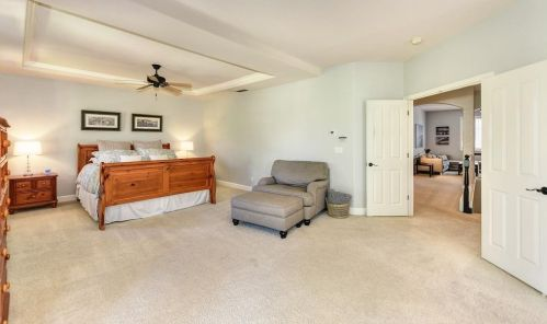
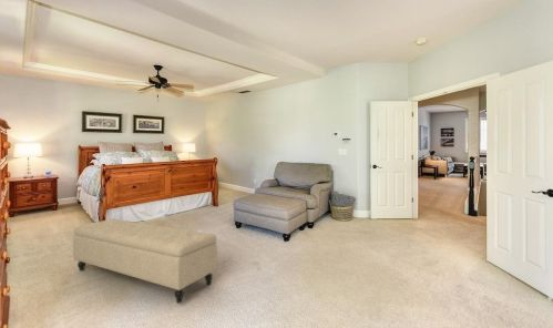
+ bench [72,218,218,305]
